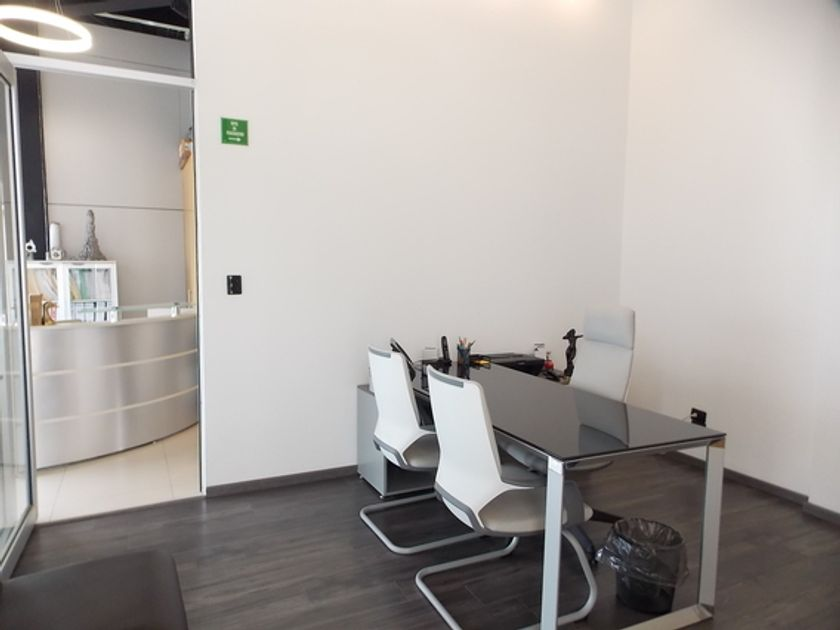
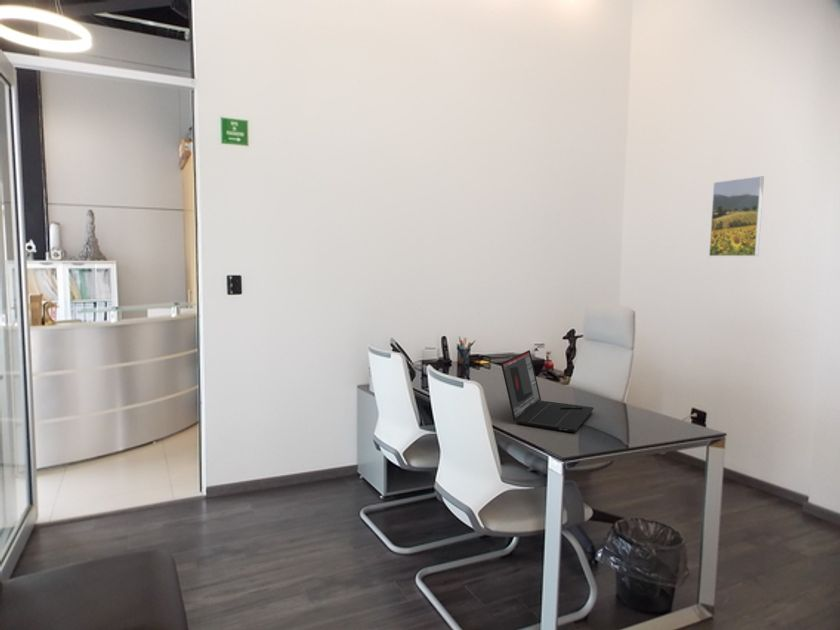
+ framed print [708,175,765,257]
+ laptop [500,349,595,433]
